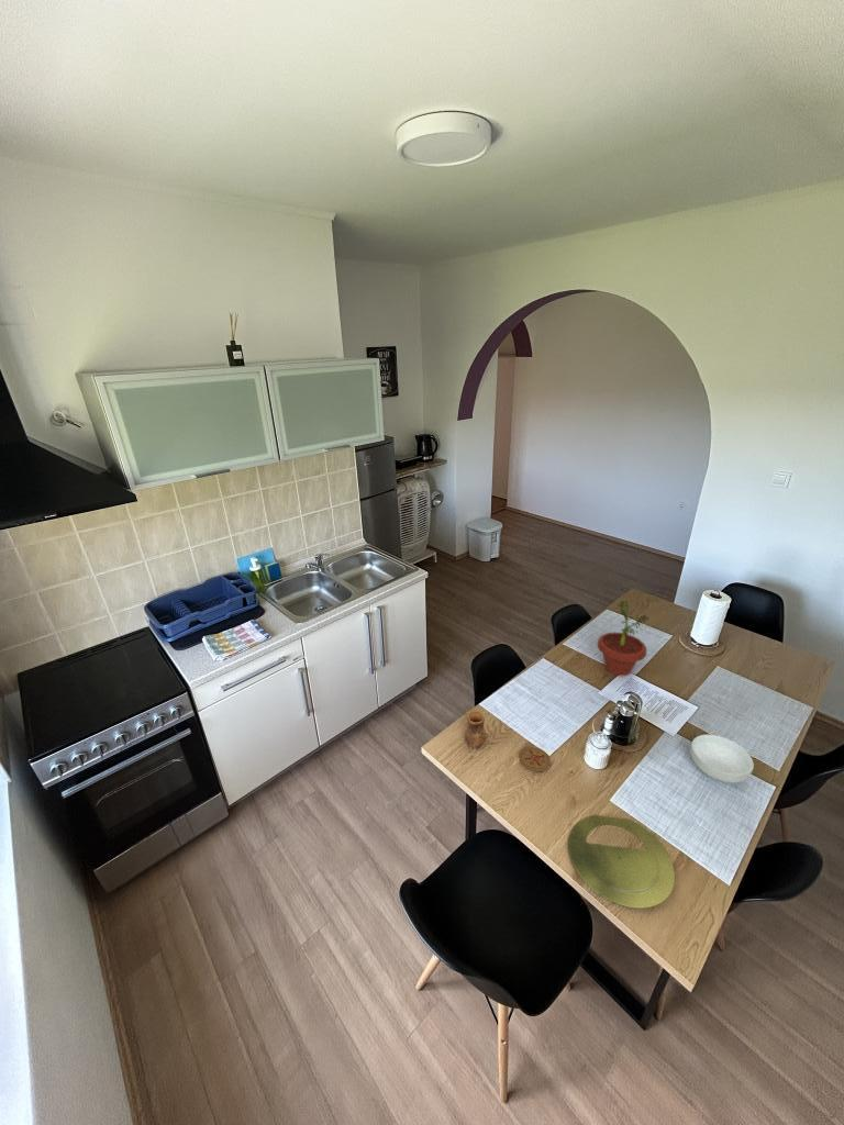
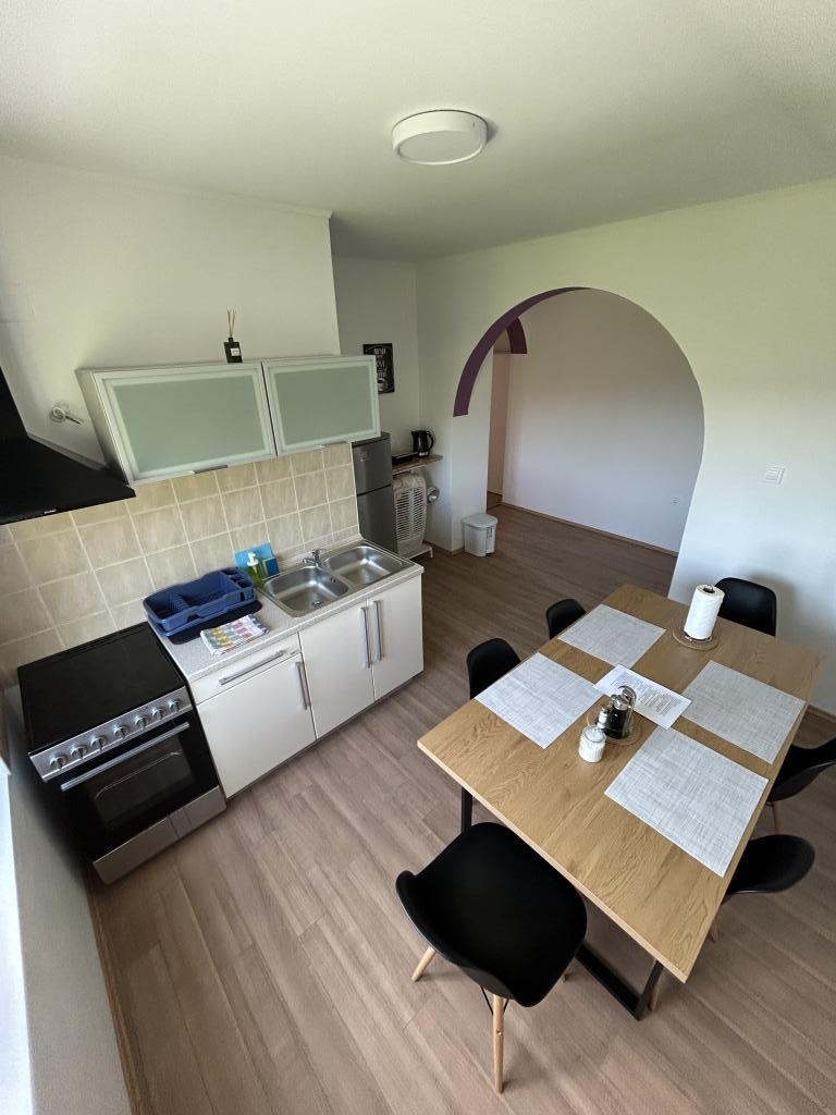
- cup [464,711,487,748]
- potted plant [596,600,651,677]
- coaster [519,746,552,772]
- plate [567,814,676,910]
- cereal bowl [690,734,755,784]
